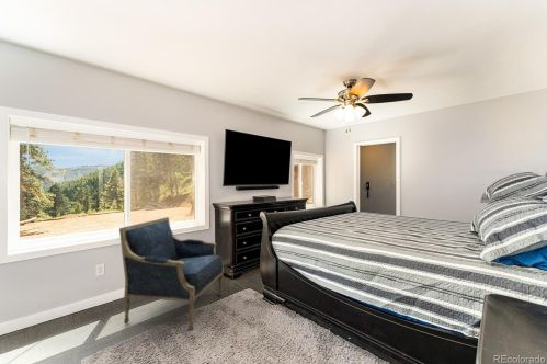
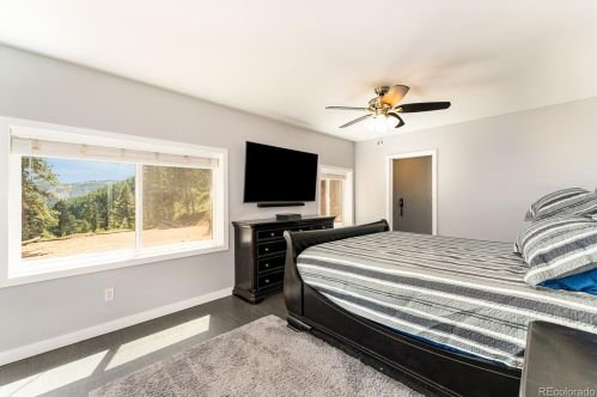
- armchair [118,216,225,332]
